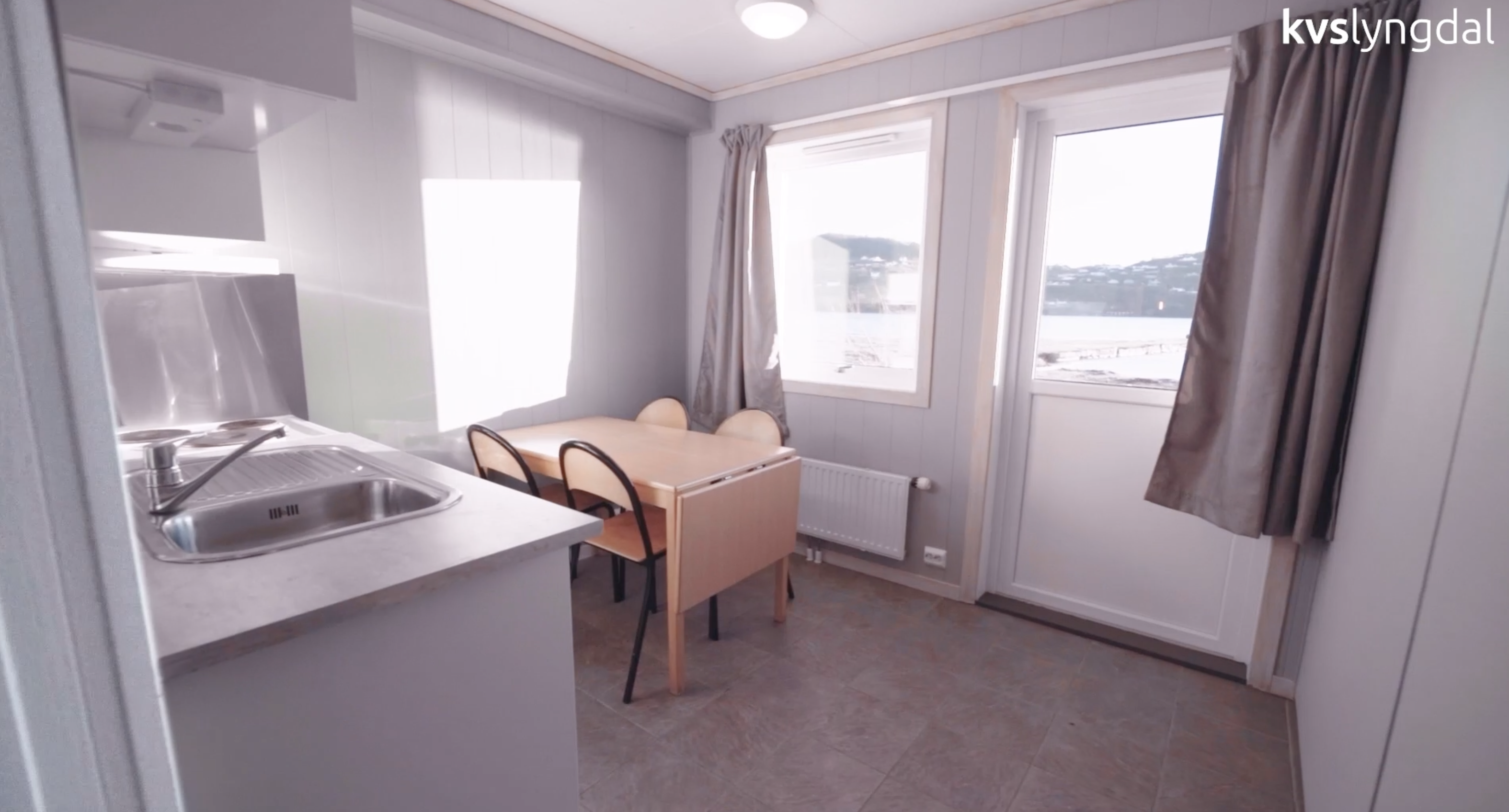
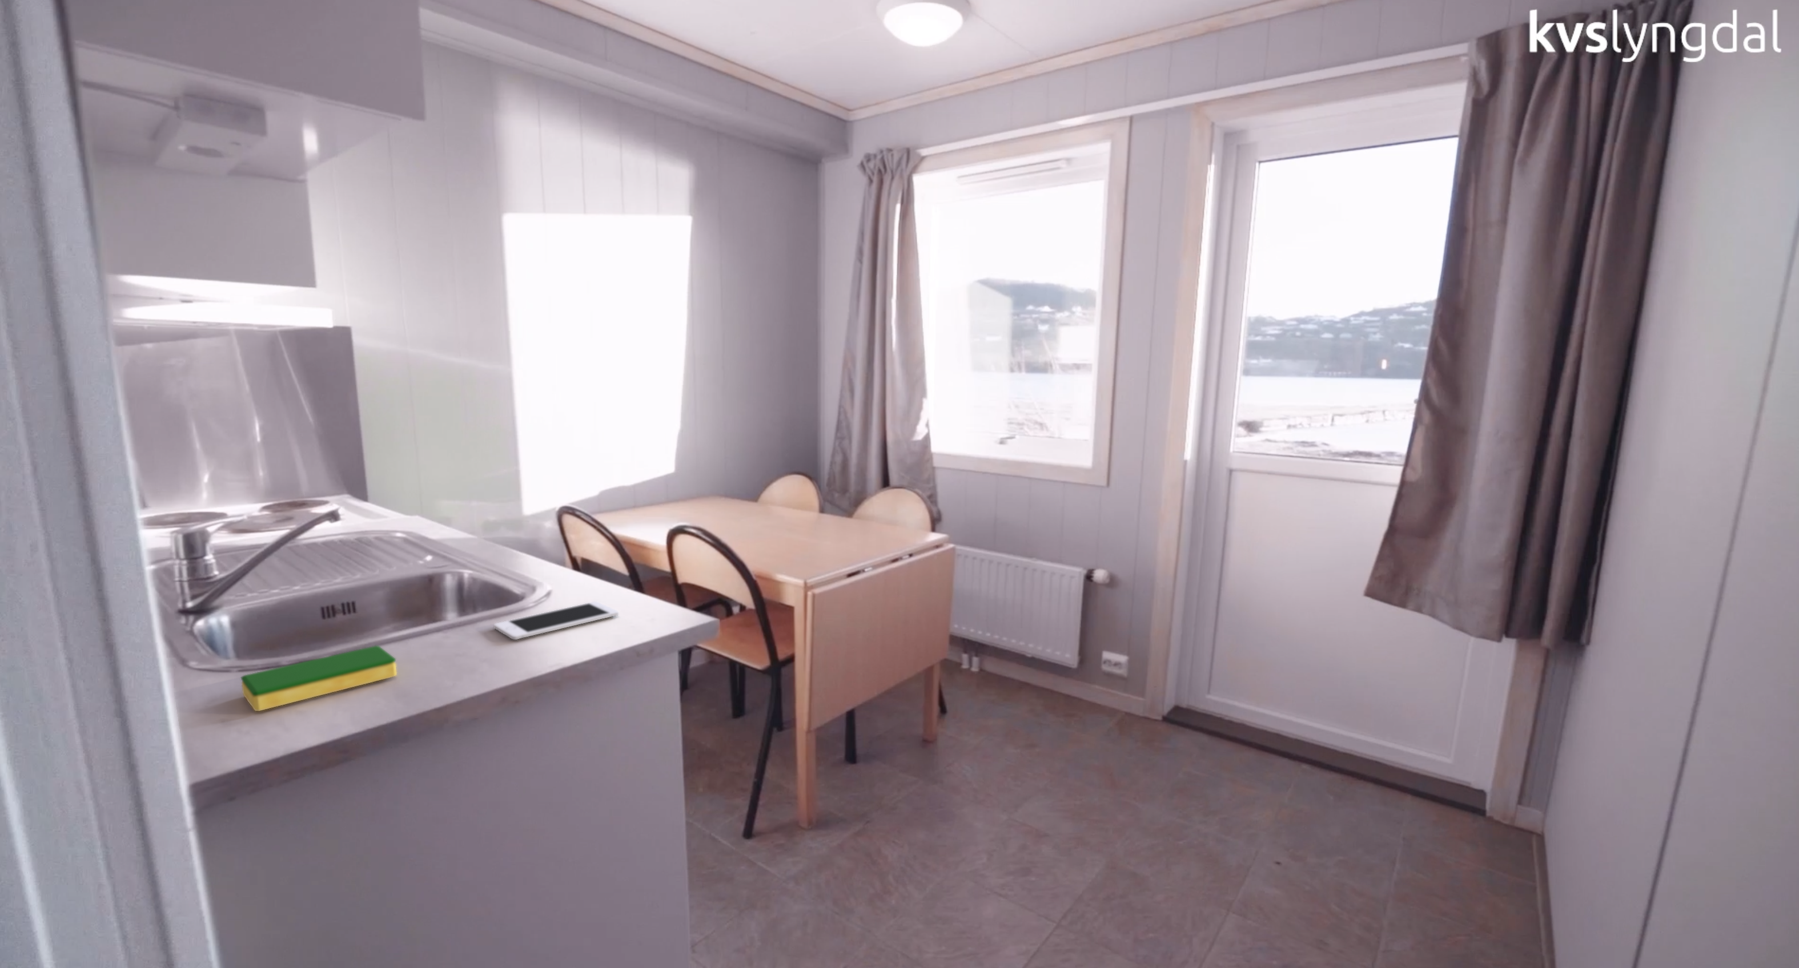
+ dish sponge [241,645,397,712]
+ cell phone [492,601,619,640]
